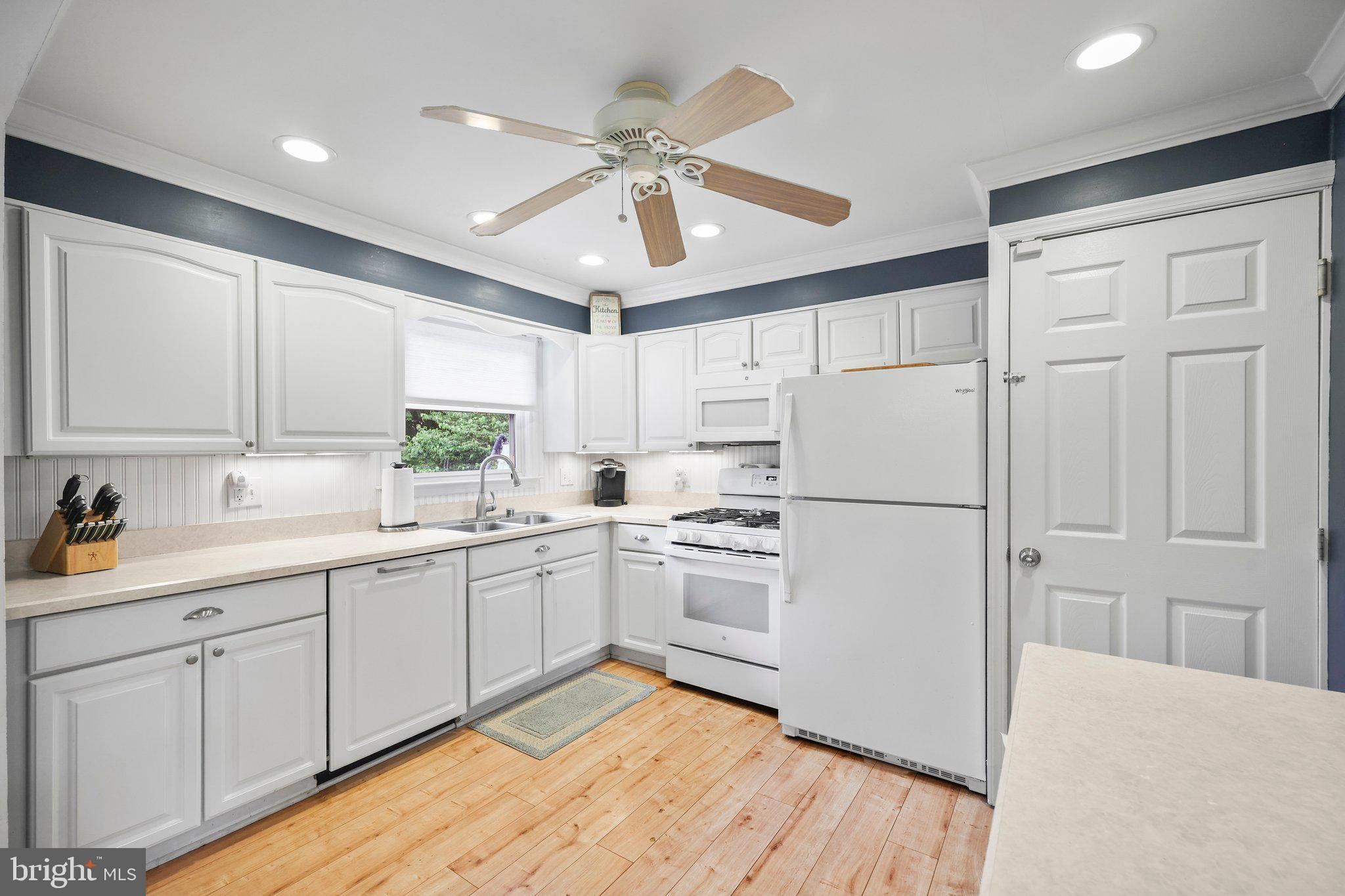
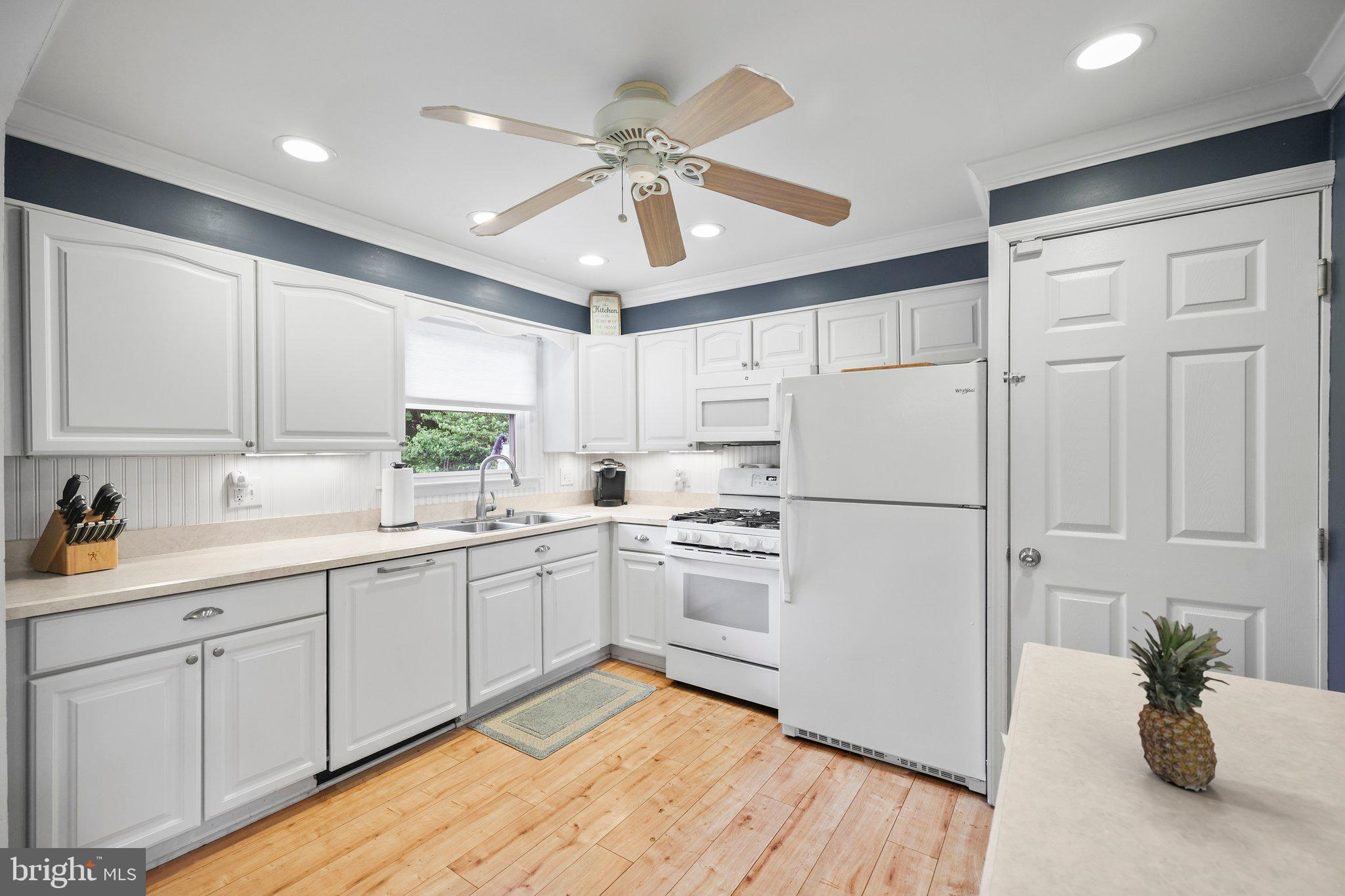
+ fruit [1128,610,1234,792]
